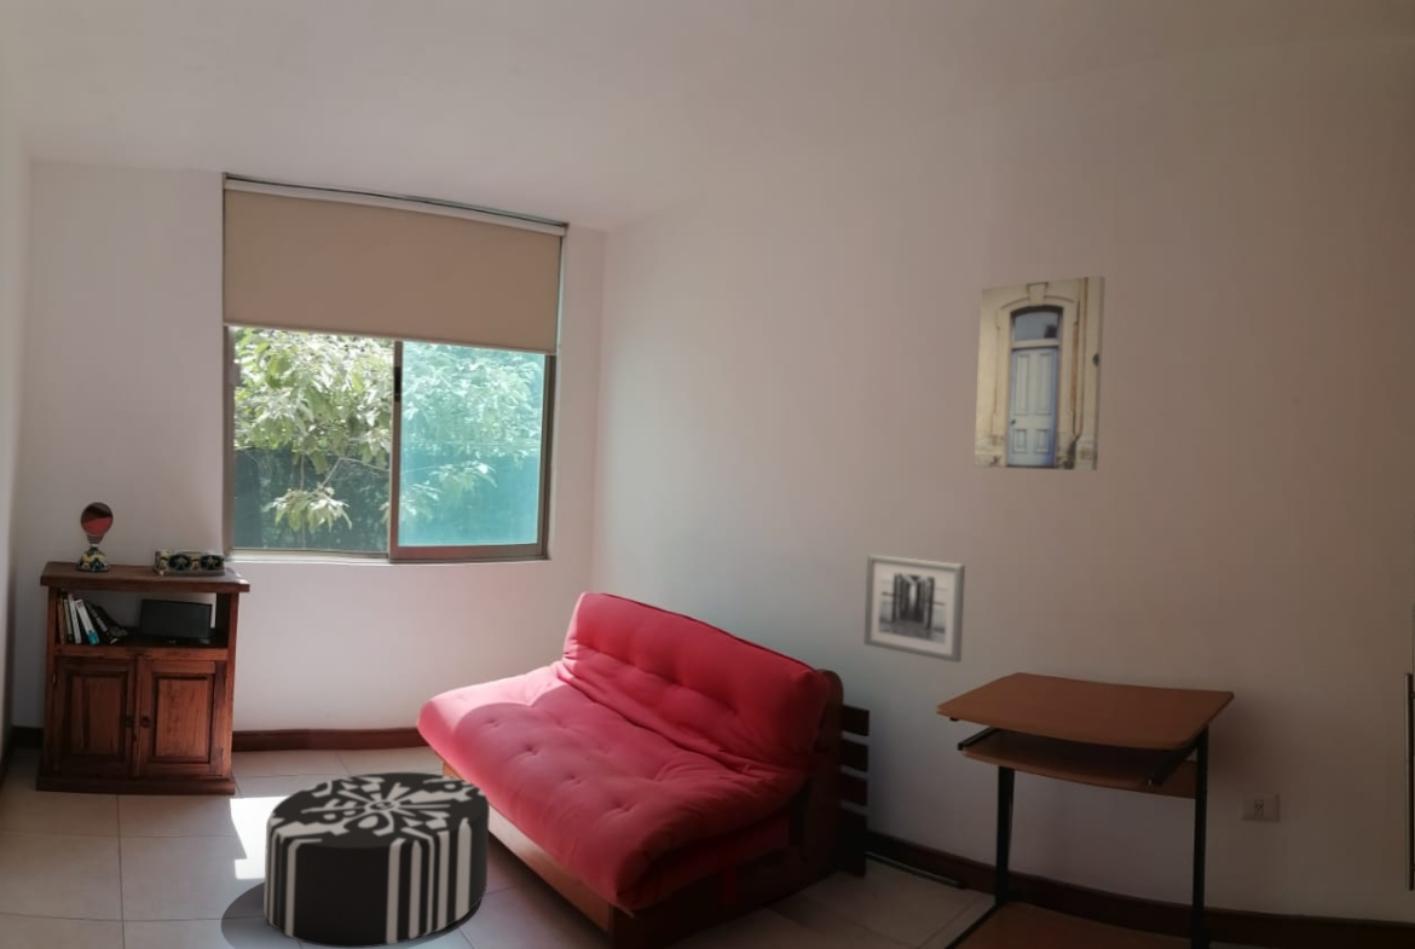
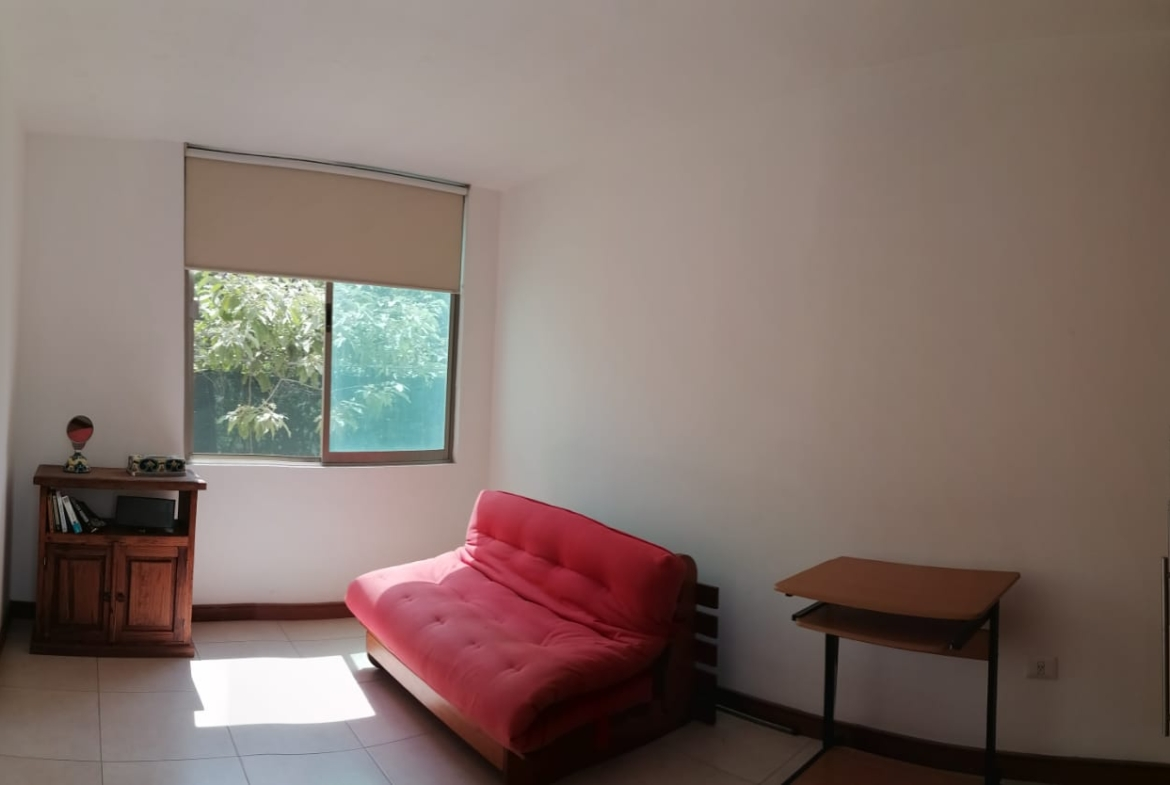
- wall art [862,554,966,664]
- pouf [262,771,491,949]
- wall art [974,274,1107,471]
